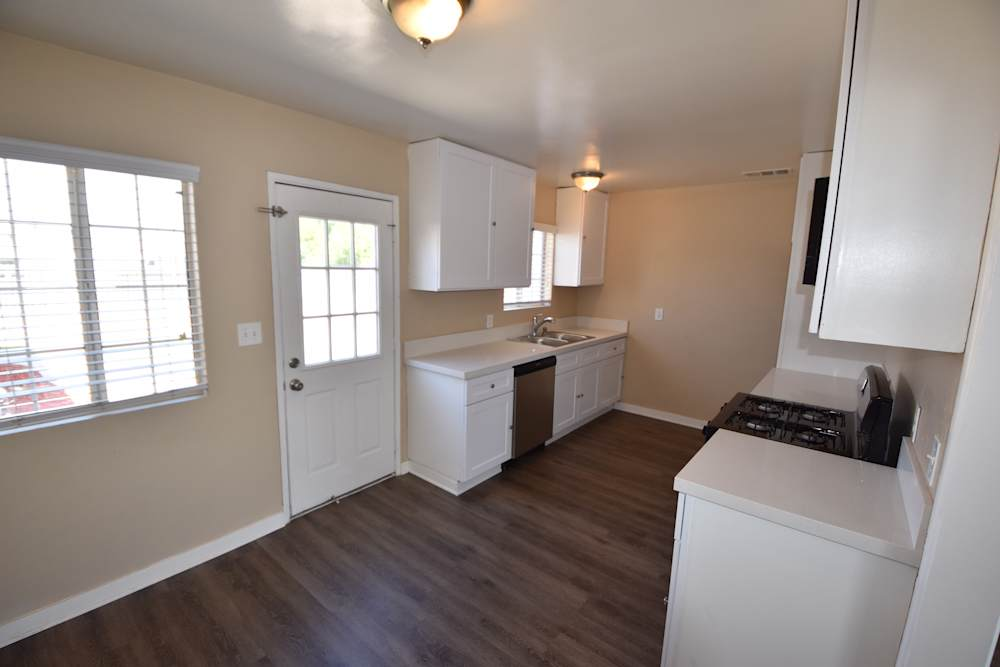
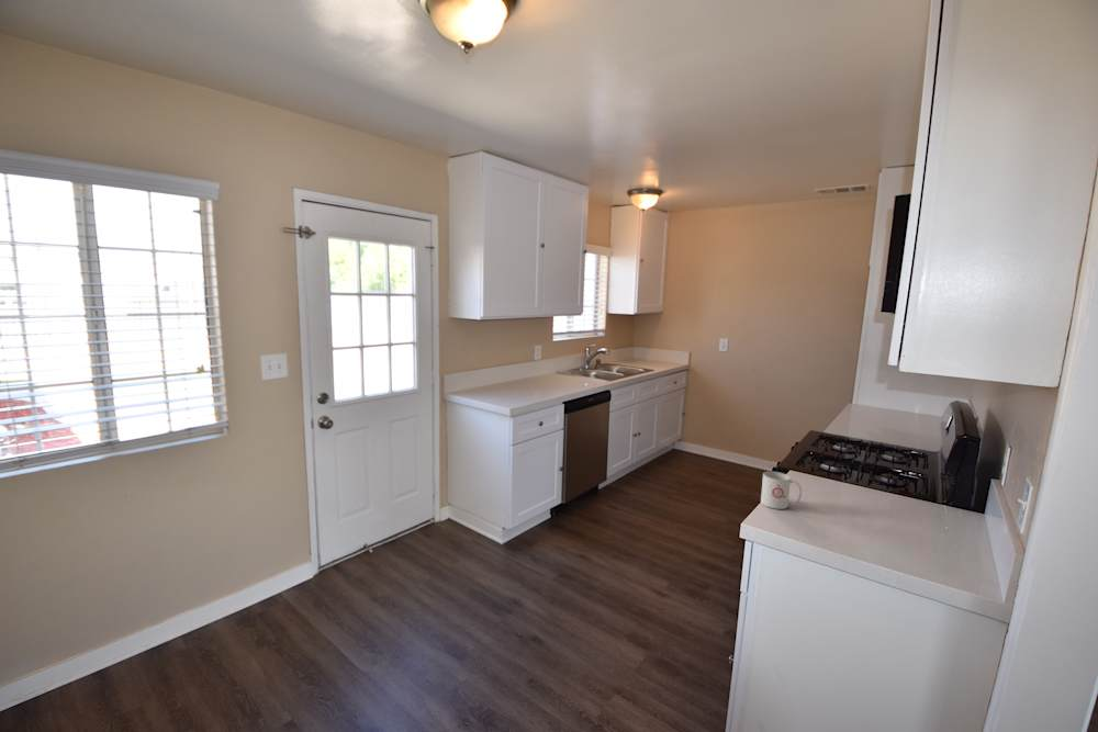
+ mug [760,471,803,510]
